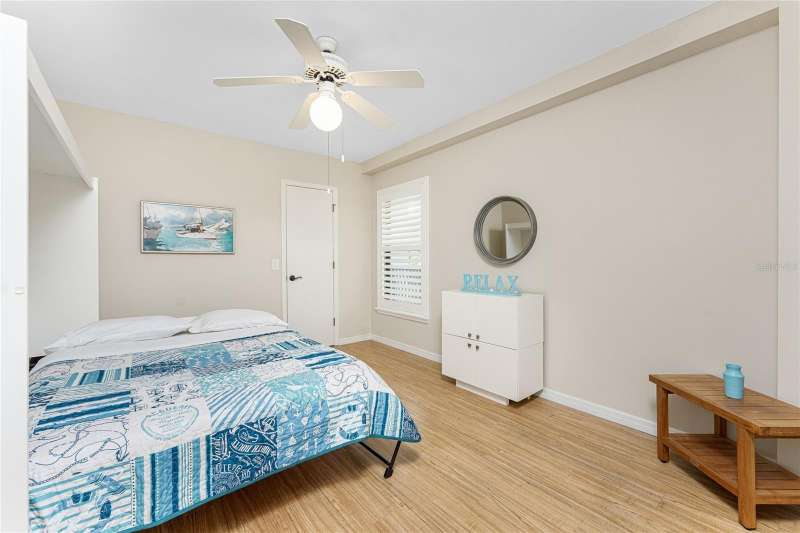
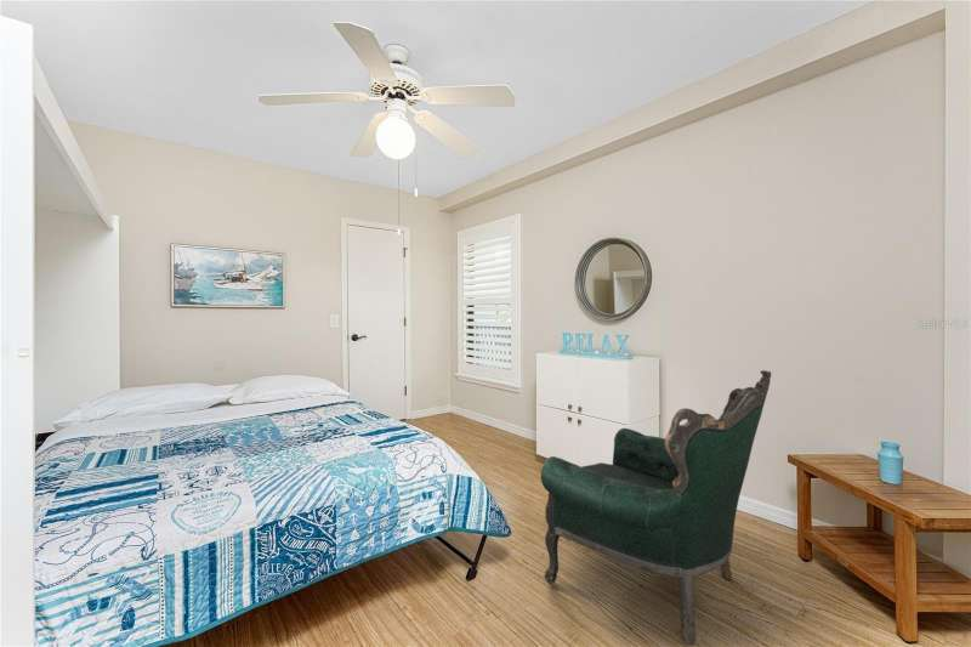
+ armchair [540,369,772,646]
